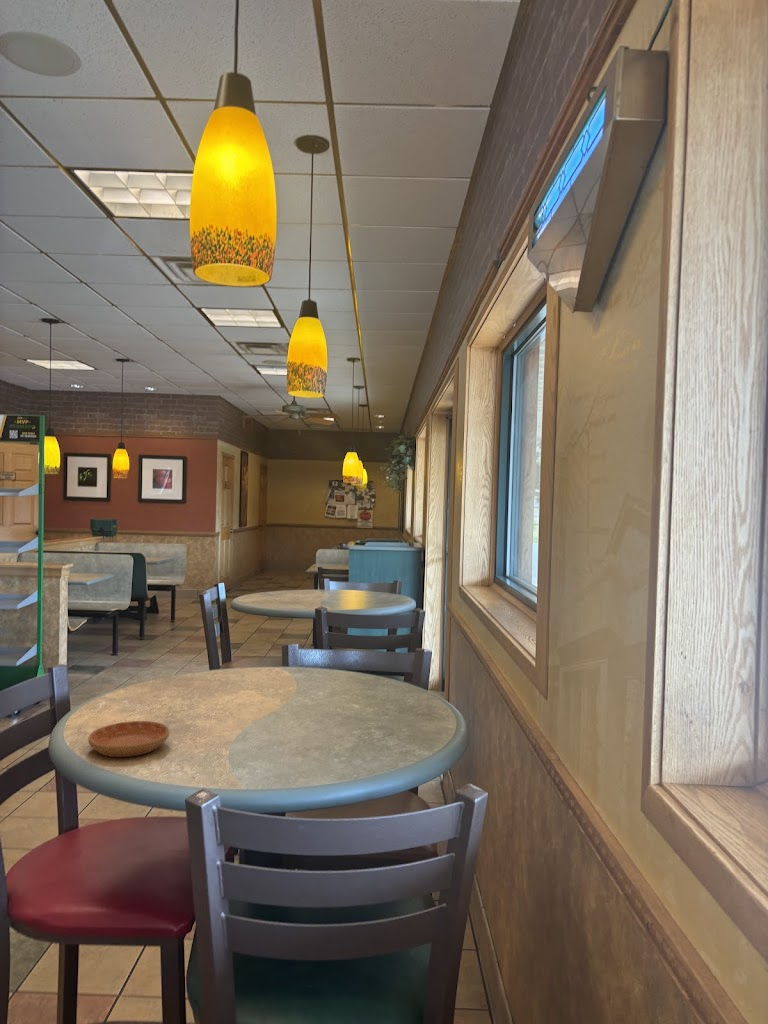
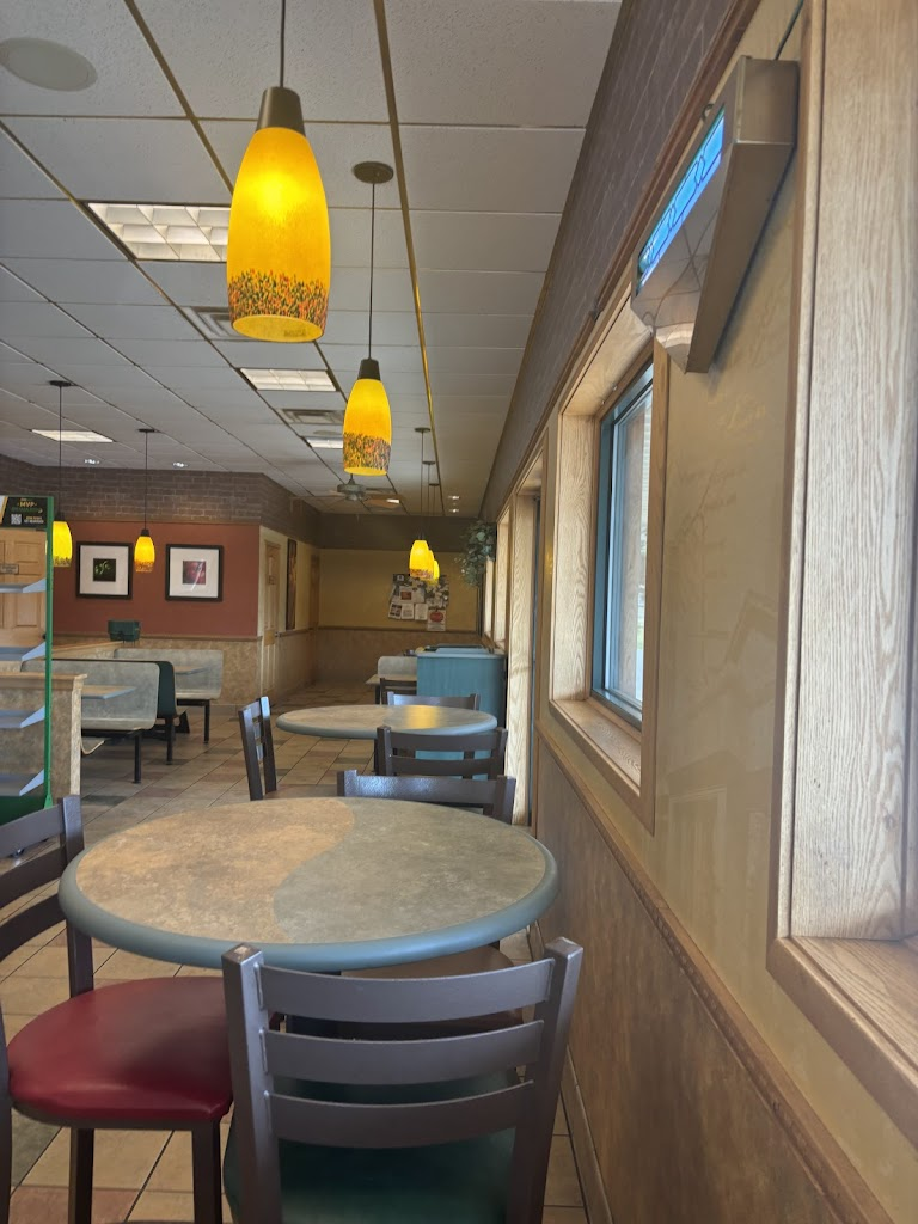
- saucer [87,720,171,758]
